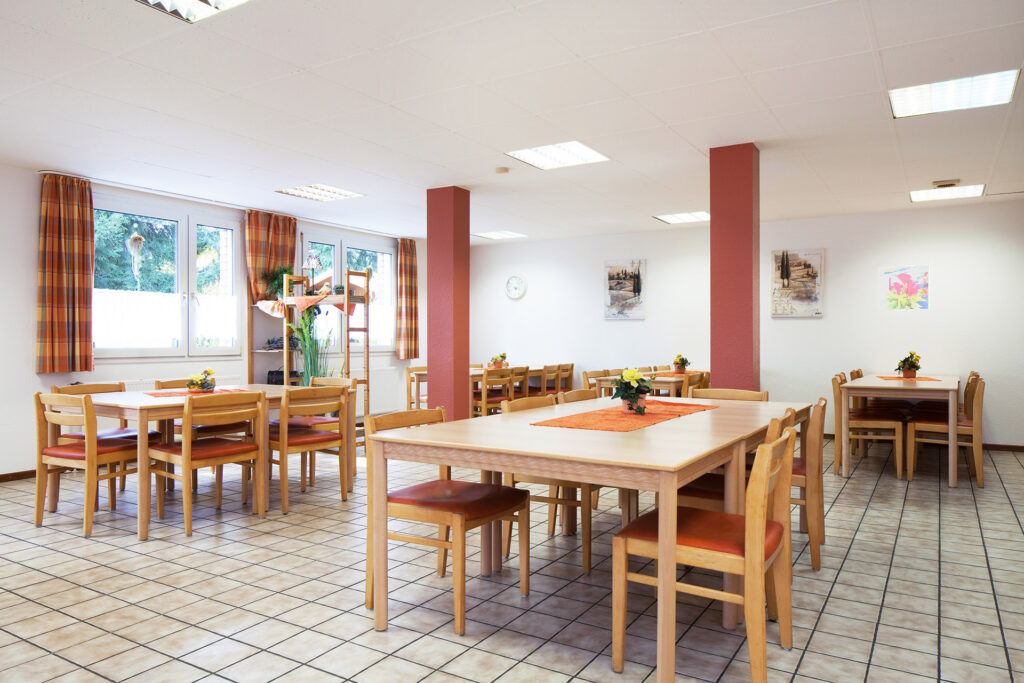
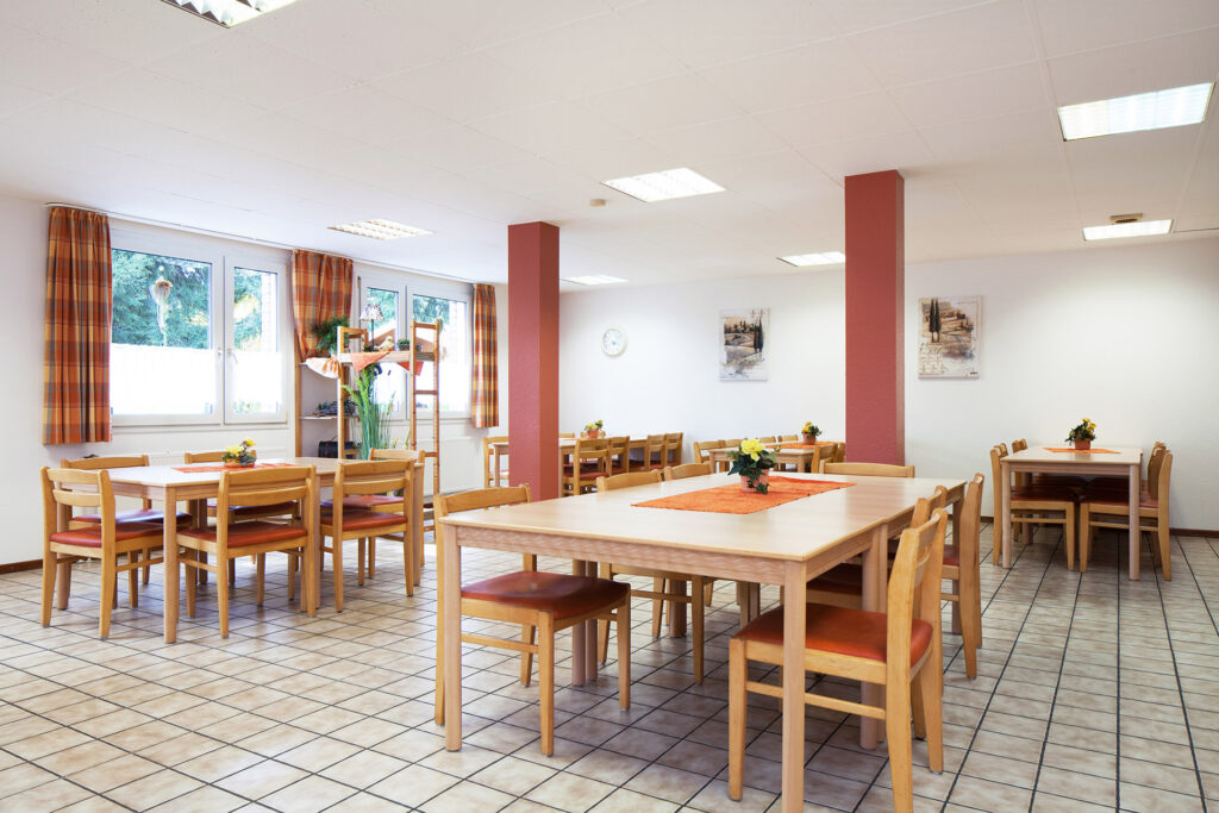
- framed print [877,264,930,312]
